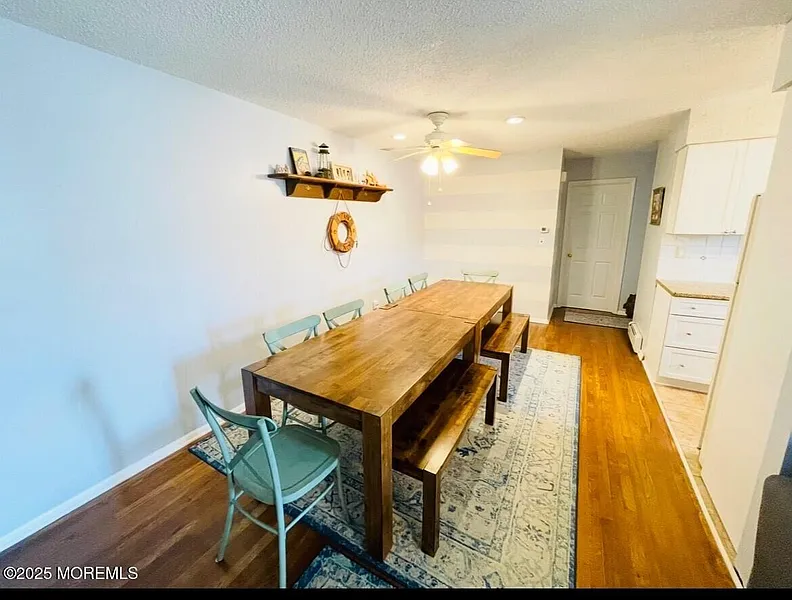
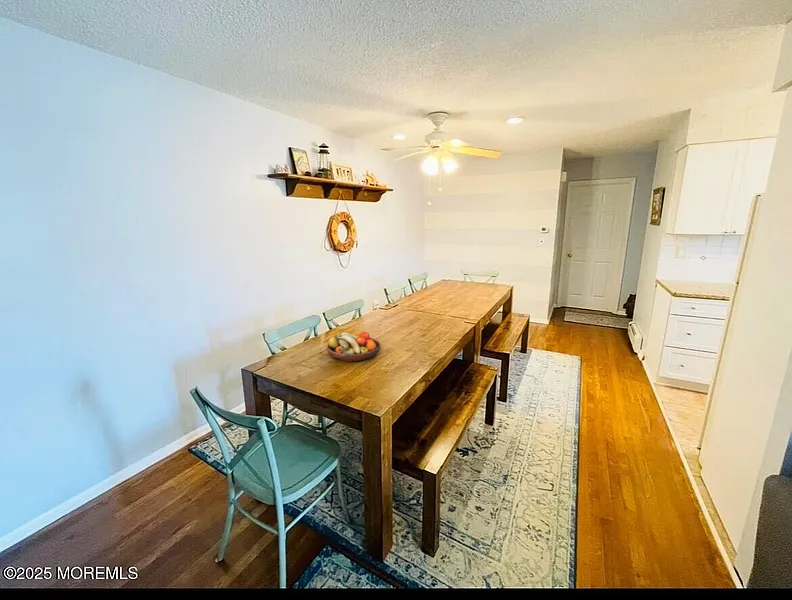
+ fruit bowl [326,331,381,363]
